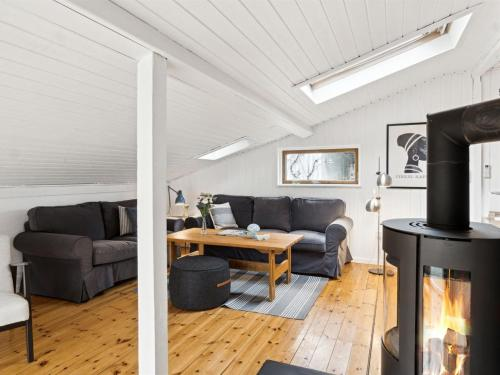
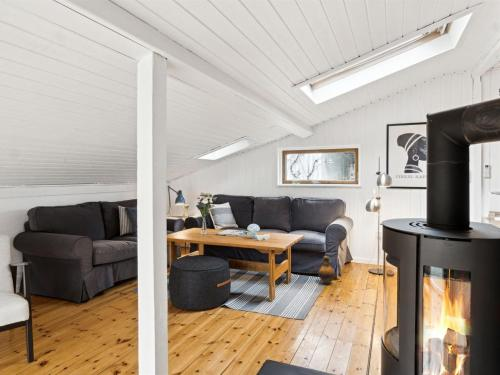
+ ceramic jug [317,255,336,285]
